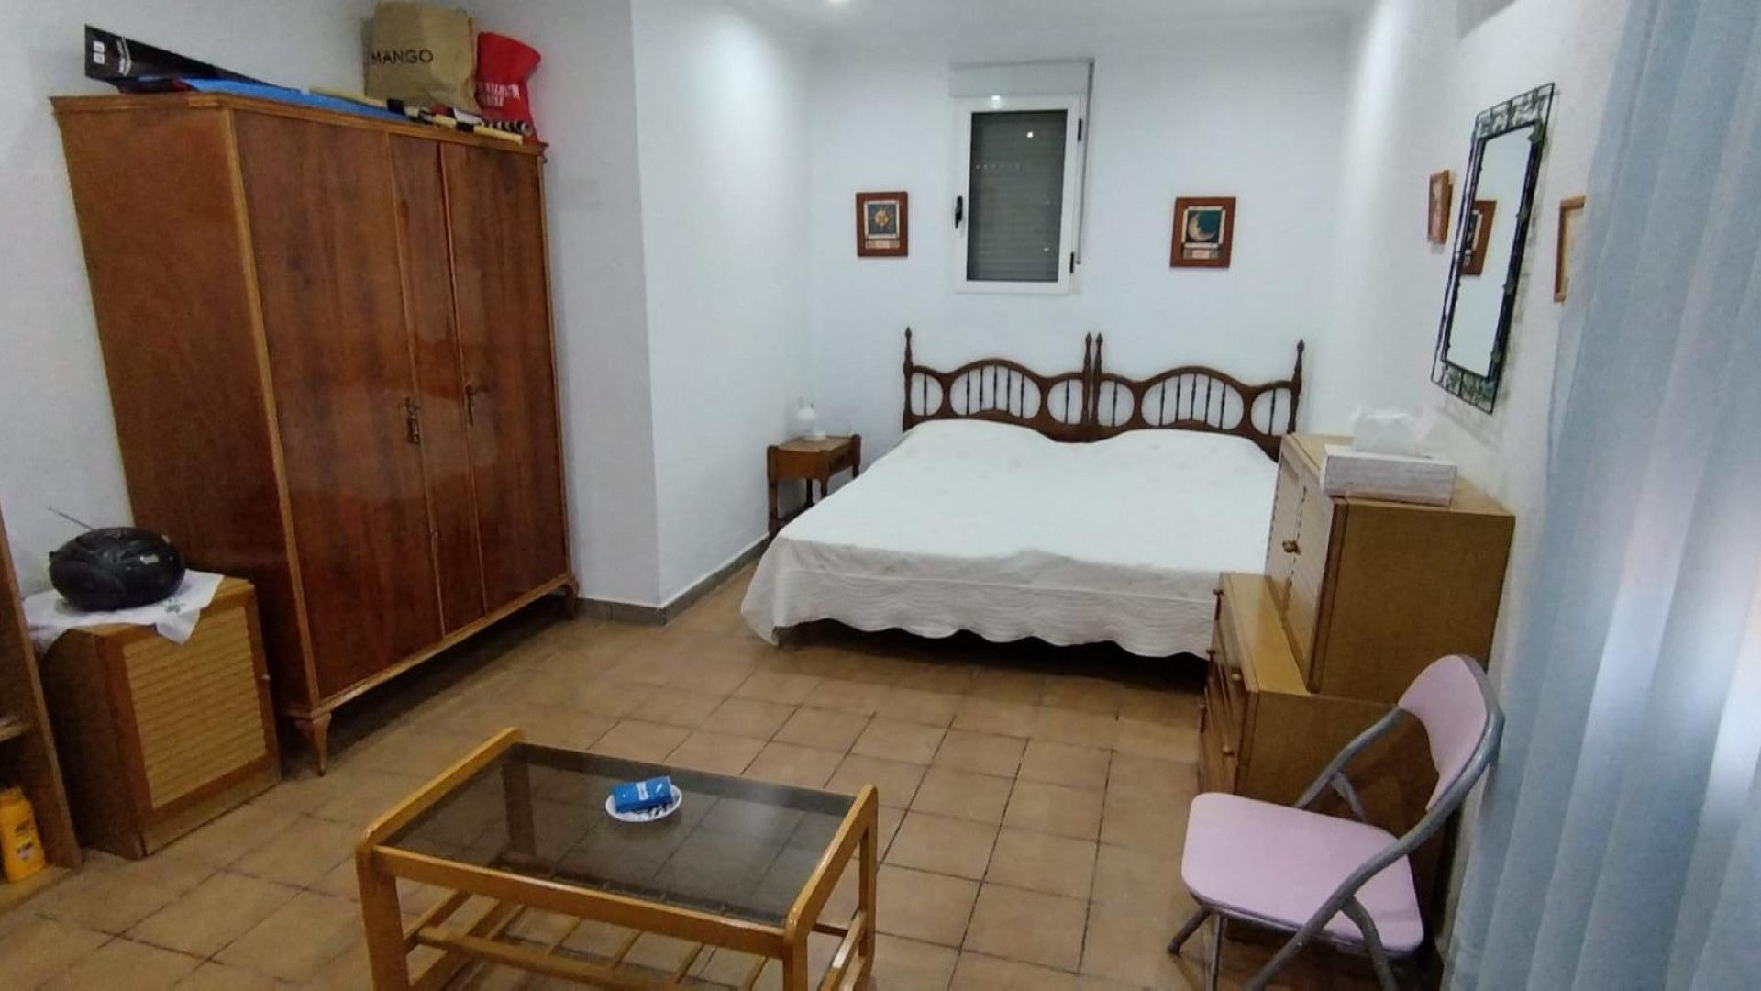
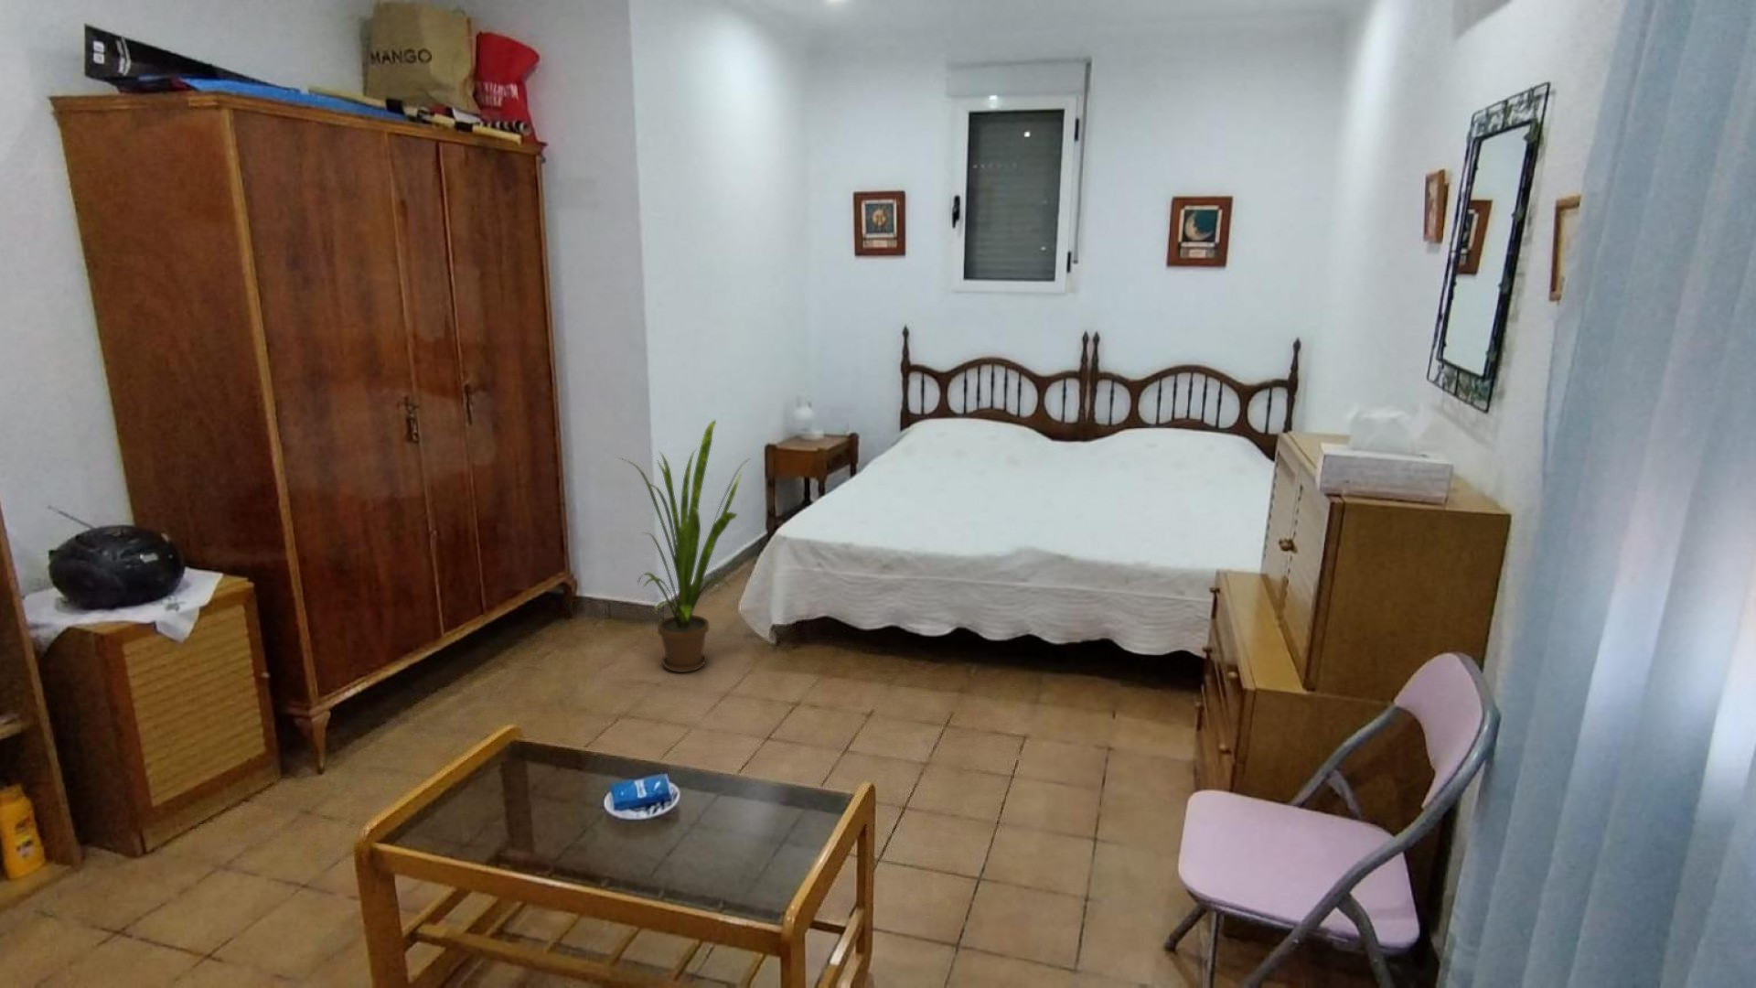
+ house plant [617,419,751,673]
